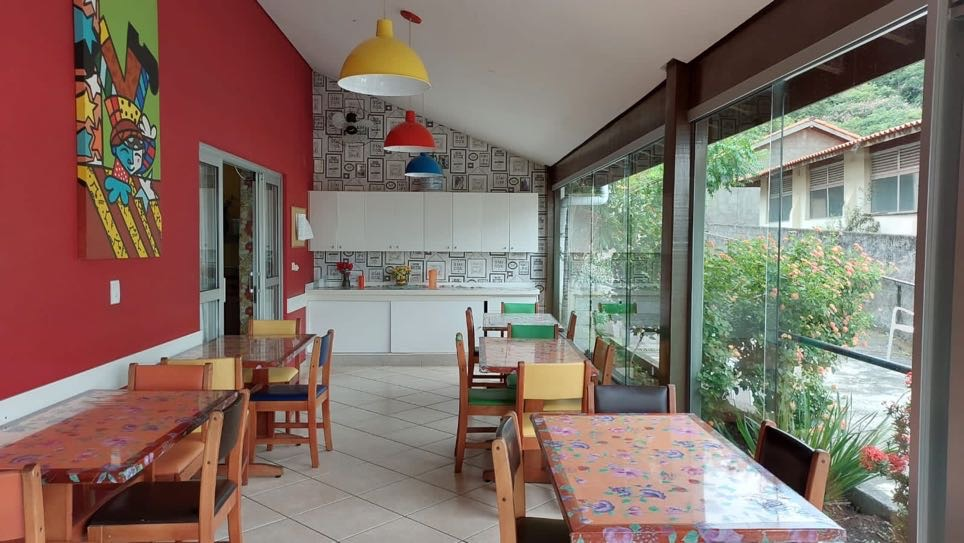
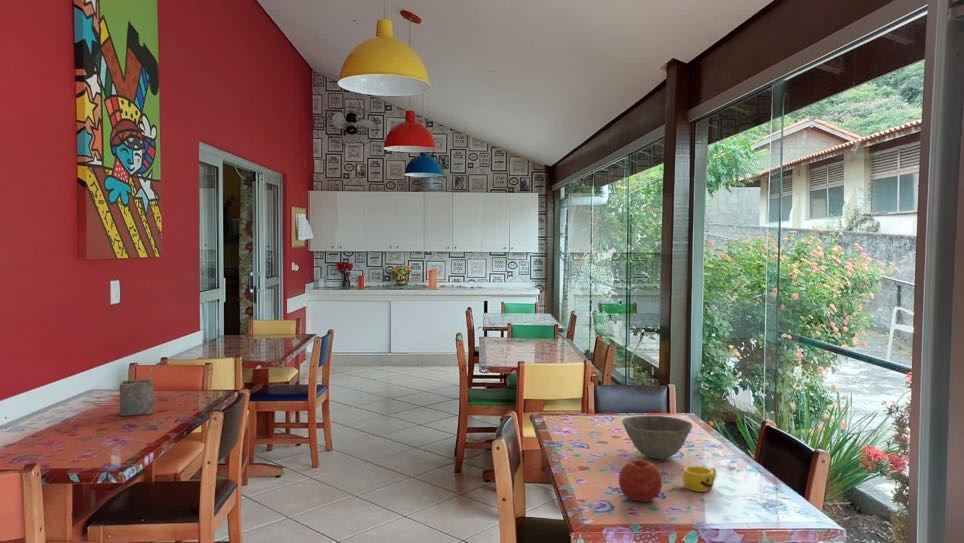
+ bowl [621,415,693,460]
+ fruit [618,456,663,503]
+ napkin holder [119,368,155,417]
+ cup [682,465,717,493]
